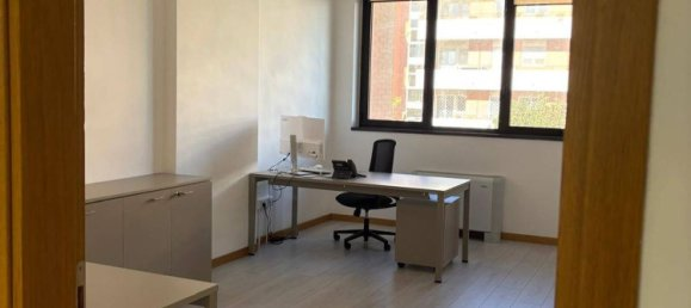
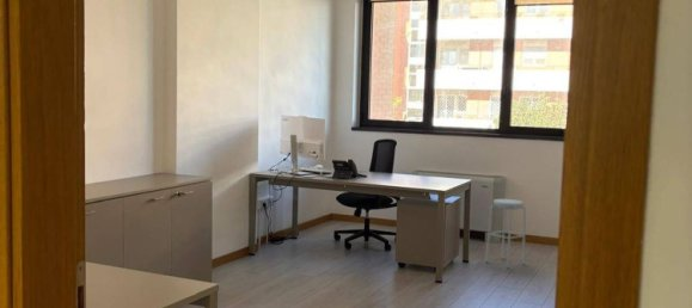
+ stool [484,198,527,269]
